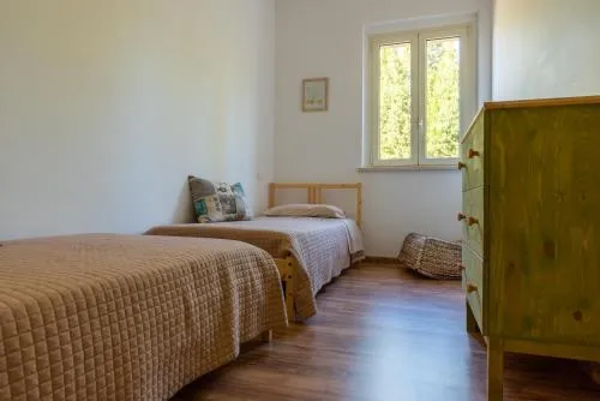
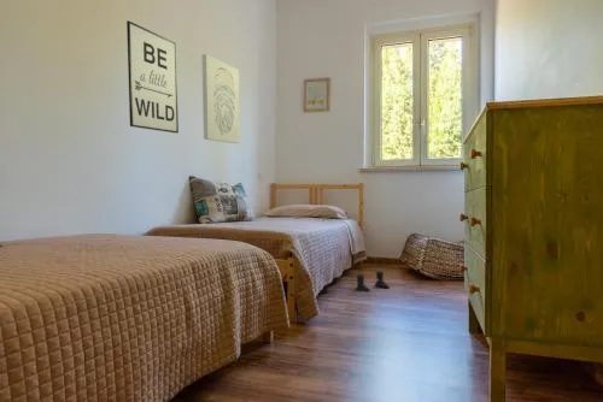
+ boots [353,270,391,292]
+ wall art [125,19,180,135]
+ wall art [201,53,241,144]
